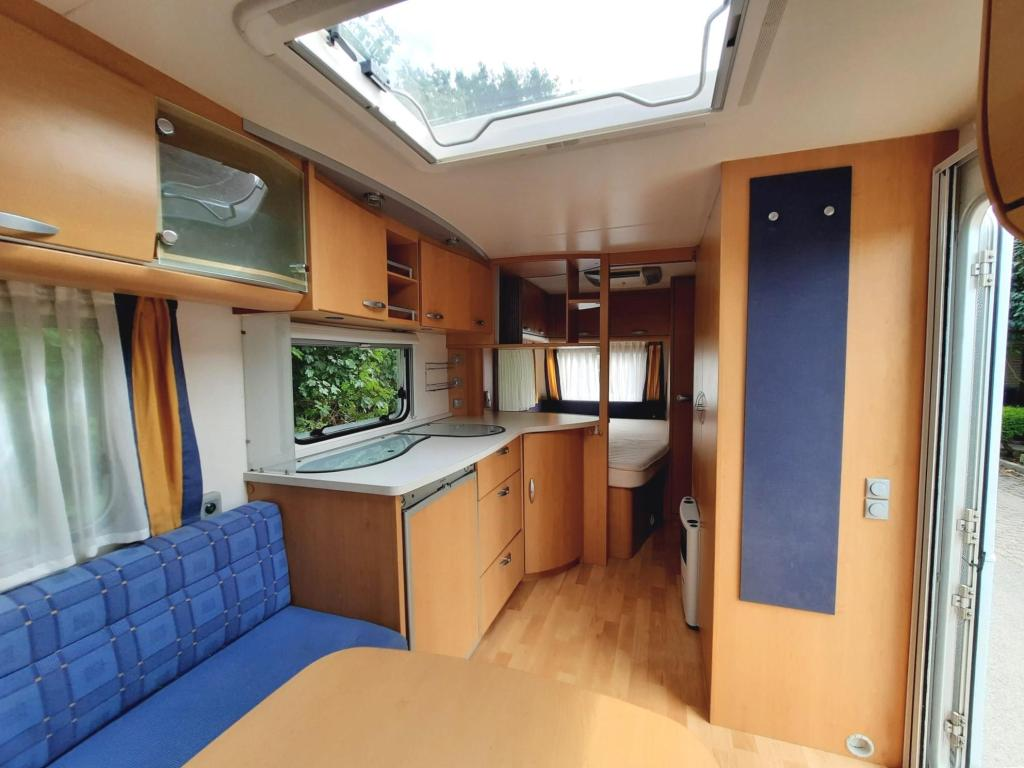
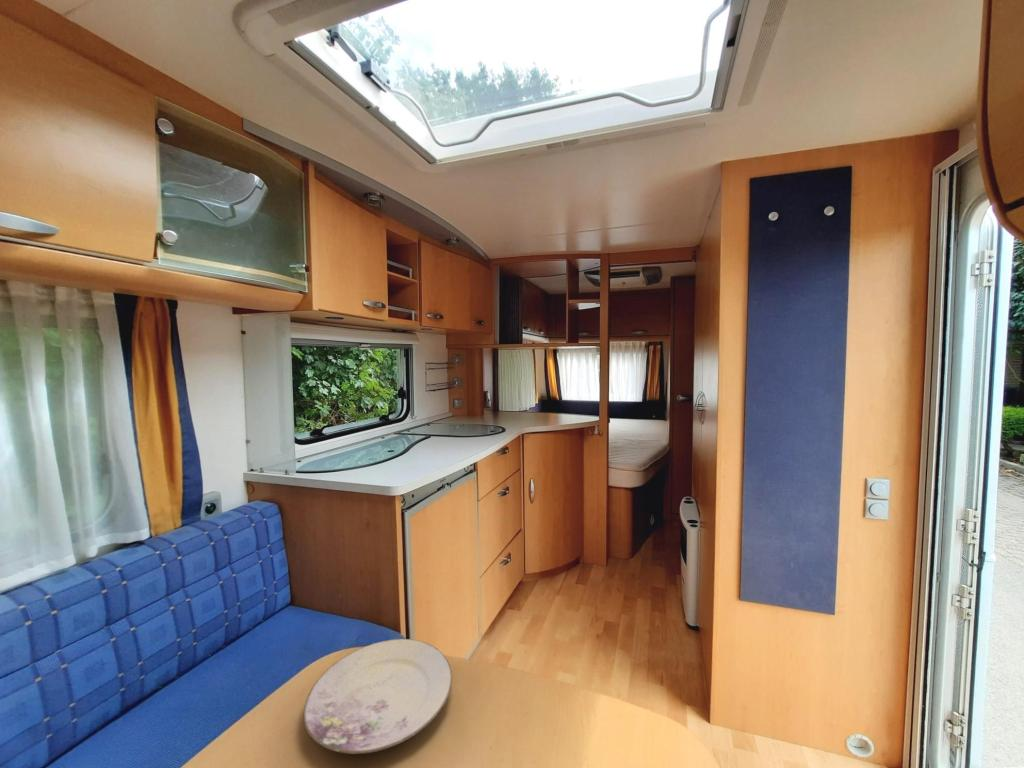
+ plate [303,638,453,755]
